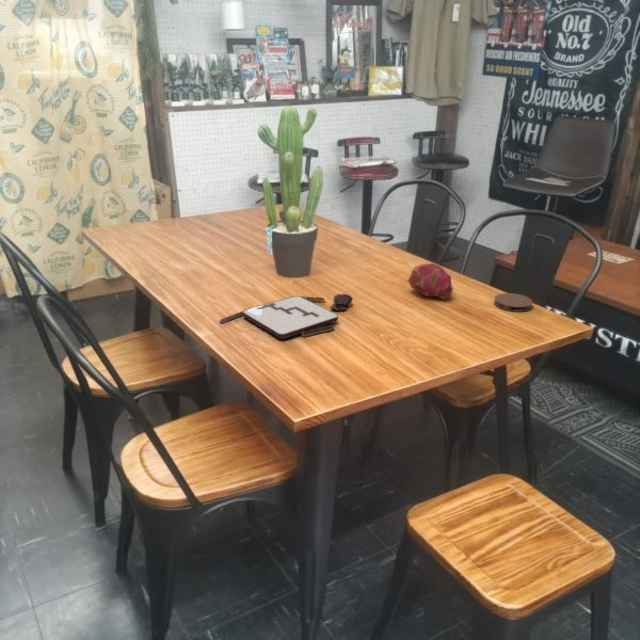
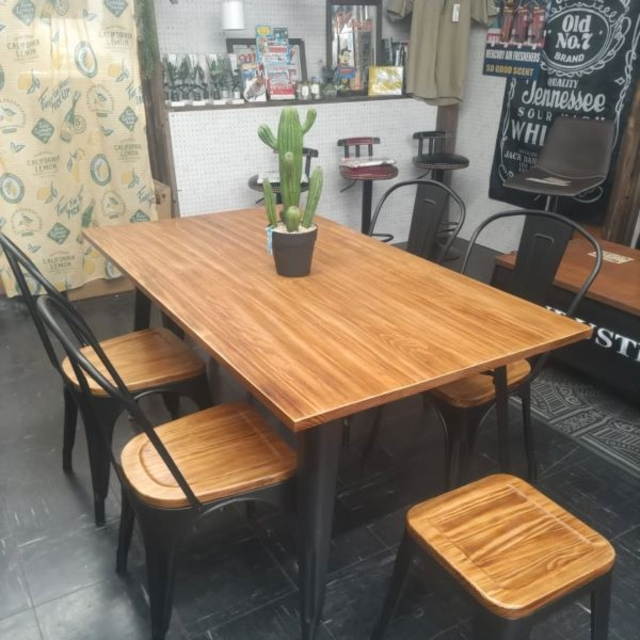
- fruit [407,263,454,300]
- board game [218,293,354,340]
- coaster [493,292,533,313]
